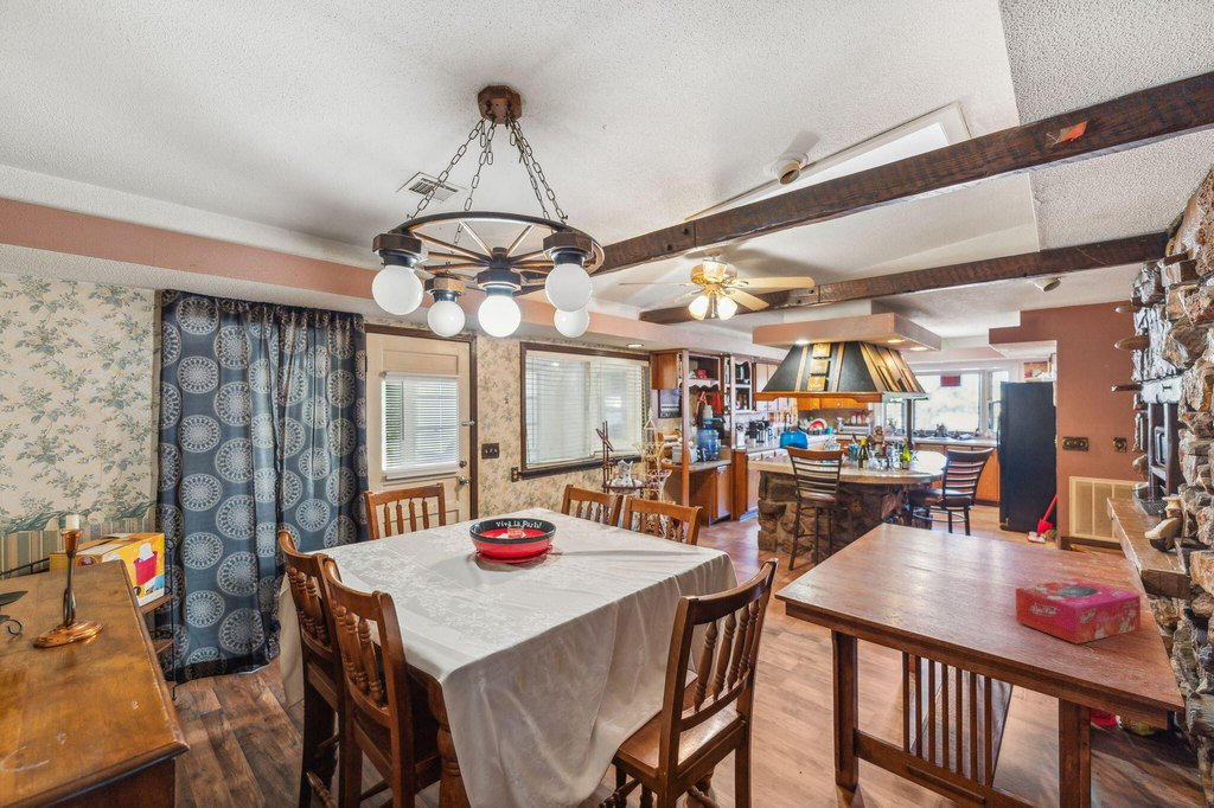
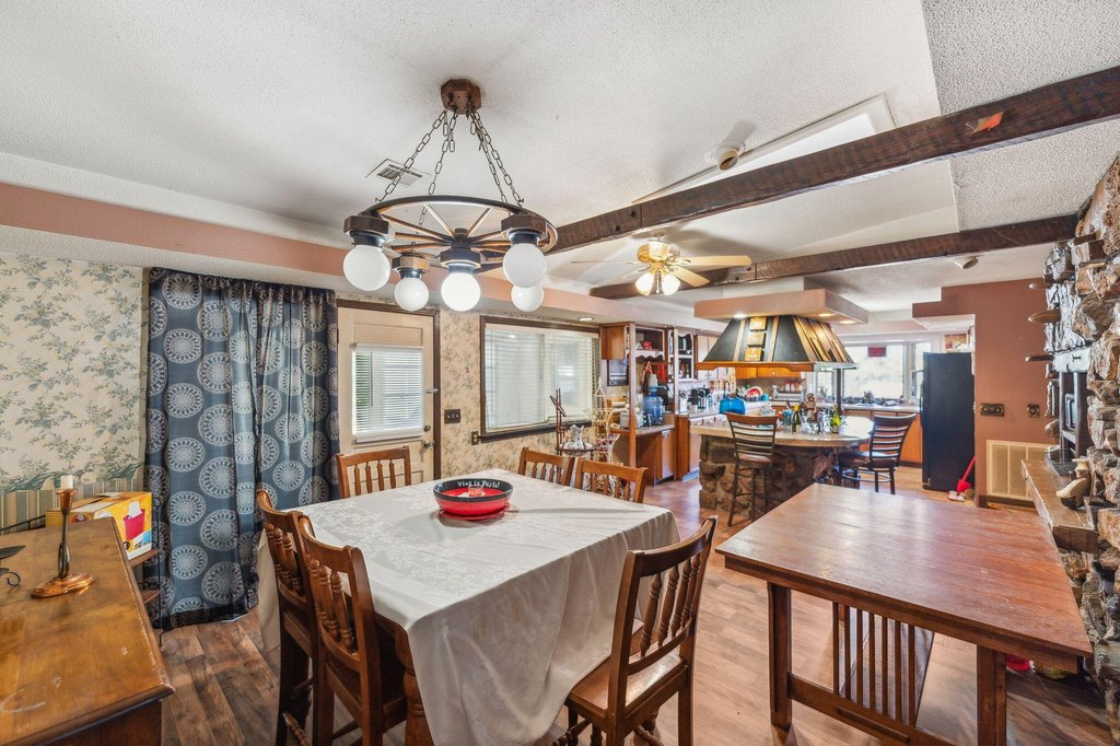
- tissue box [1015,577,1142,645]
